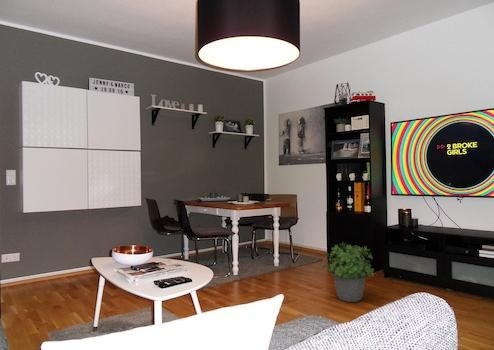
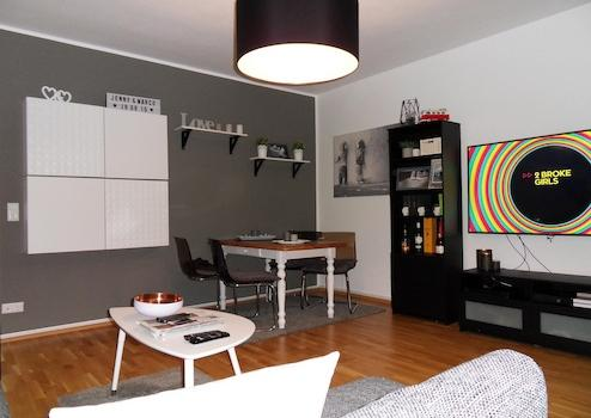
- potted plant [322,240,375,303]
